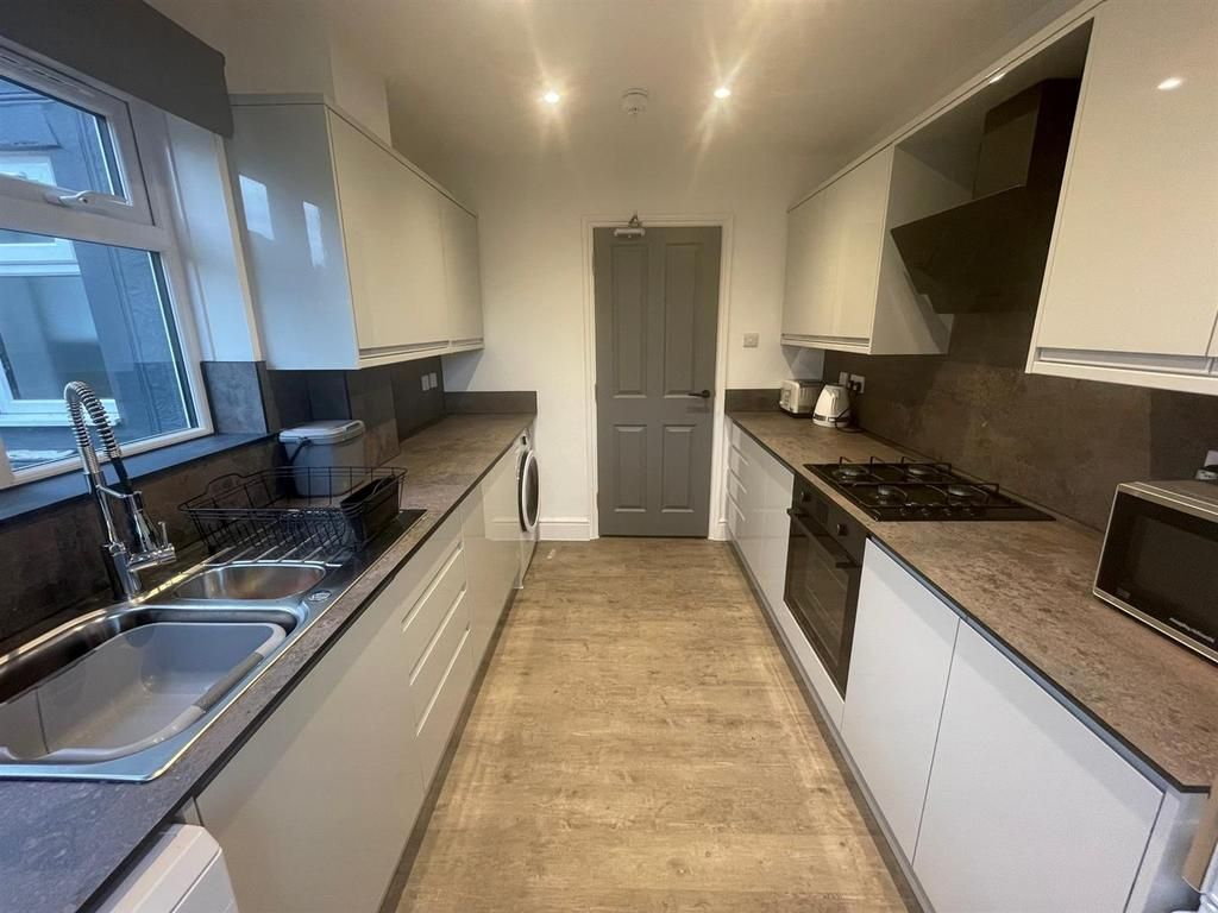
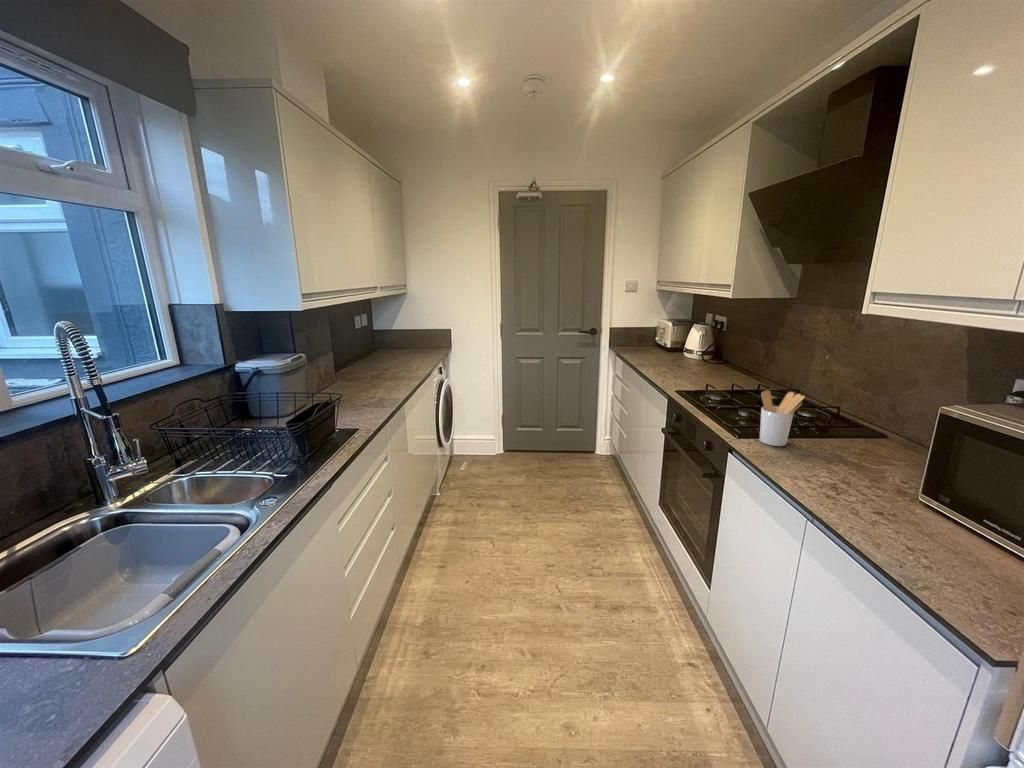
+ utensil holder [759,389,806,447]
